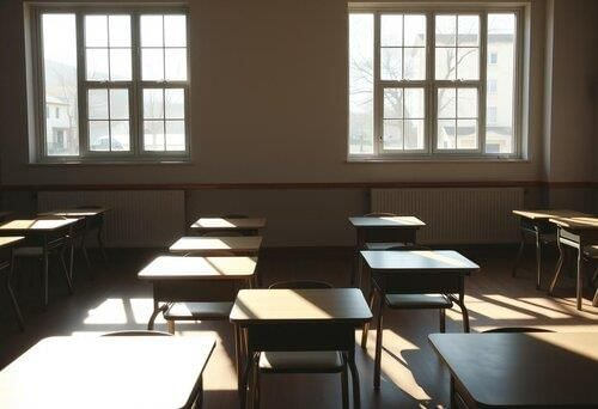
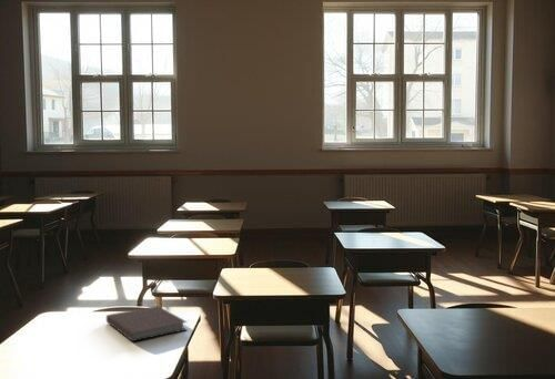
+ notebook [105,305,189,342]
